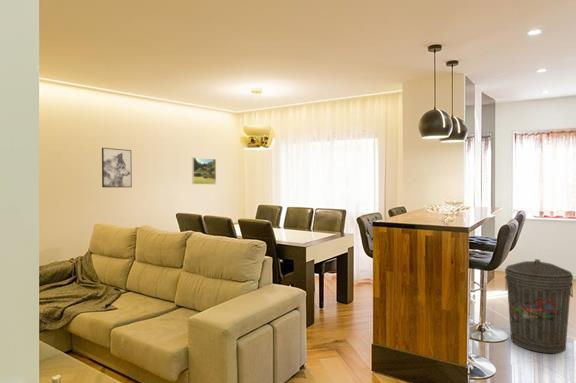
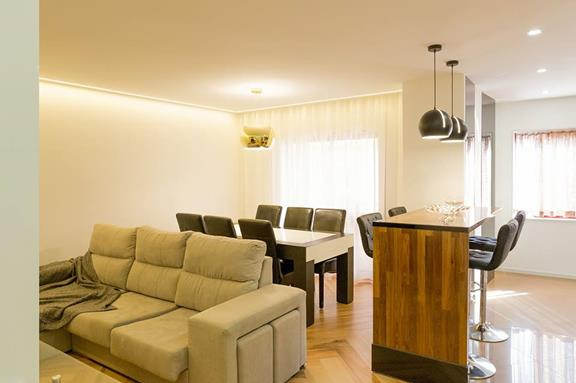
- trash can [504,258,574,354]
- wall art [101,147,133,188]
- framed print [191,156,217,185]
